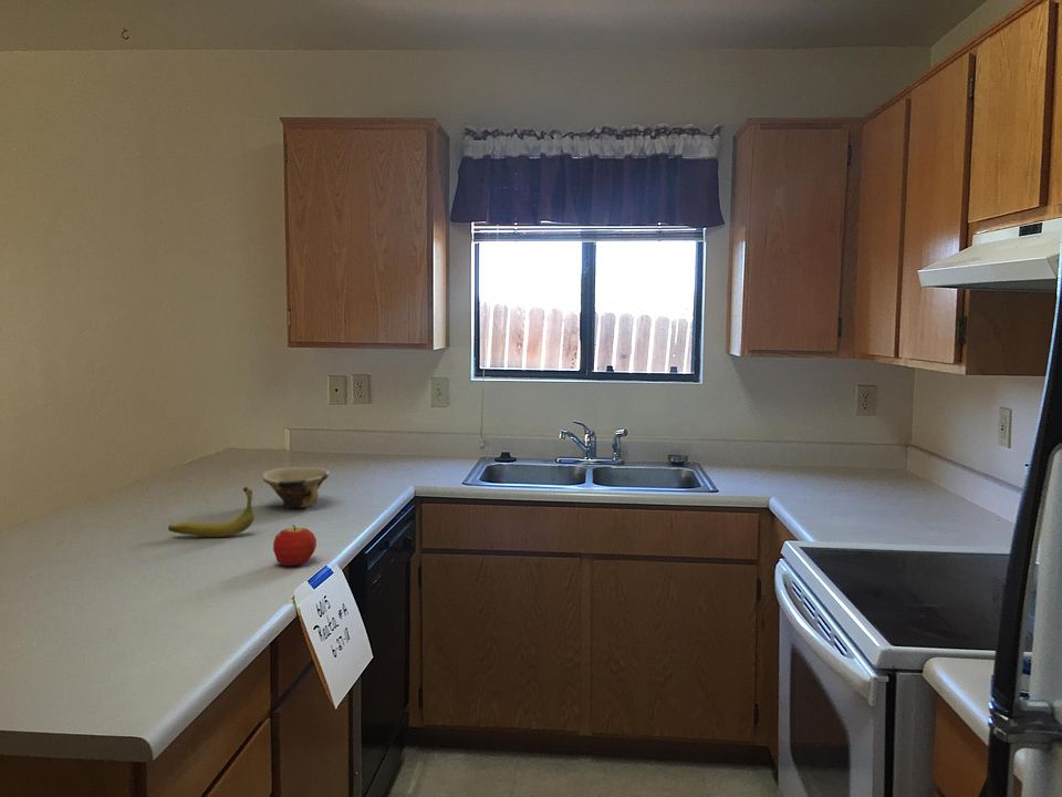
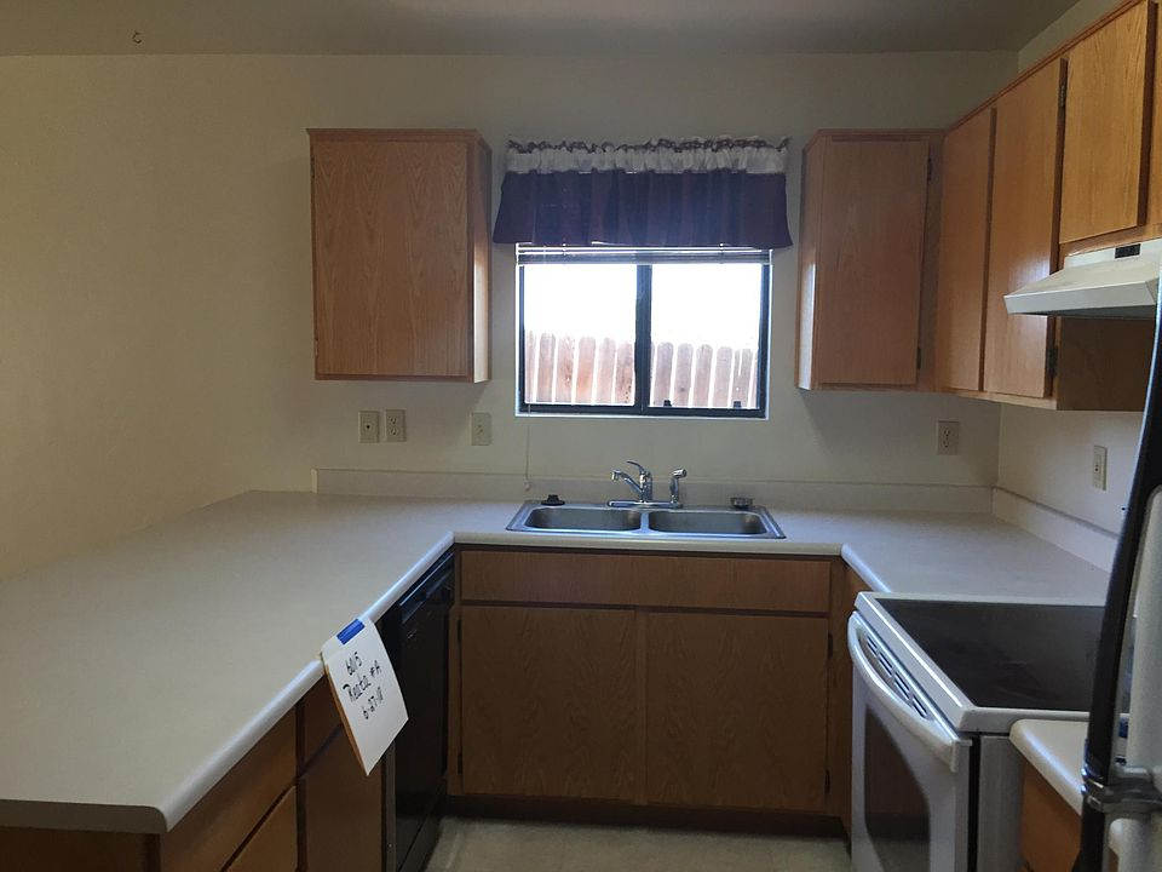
- fruit [272,524,317,567]
- banana [167,486,254,538]
- bowl [261,466,331,509]
